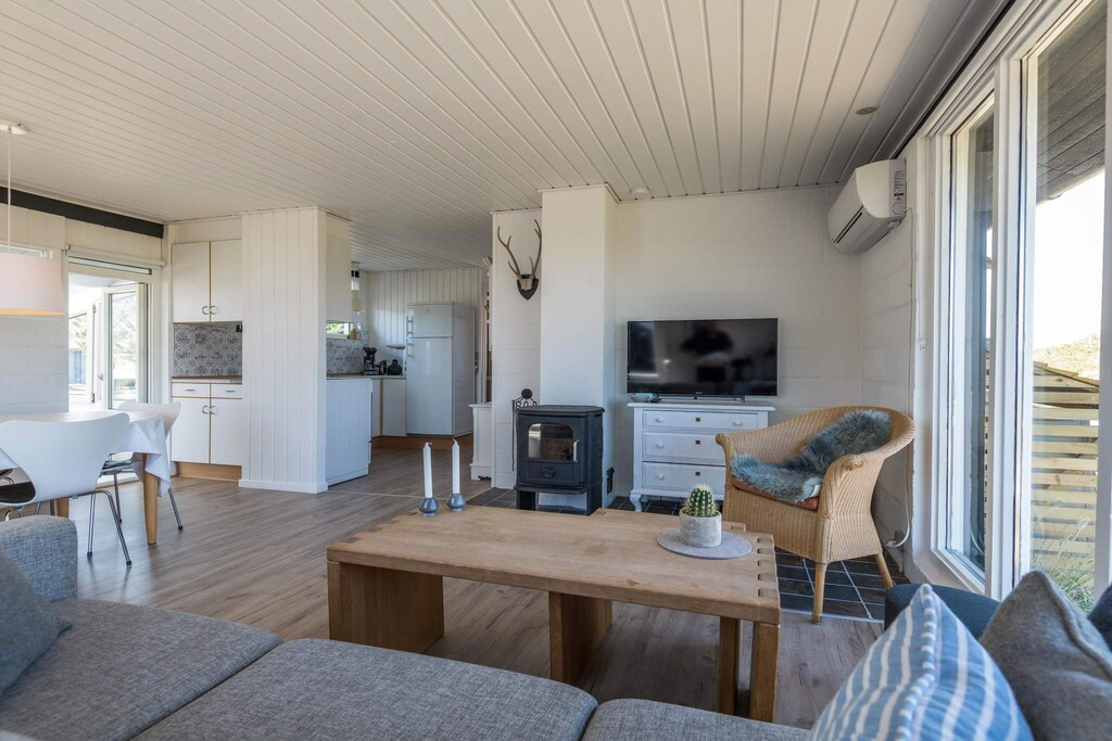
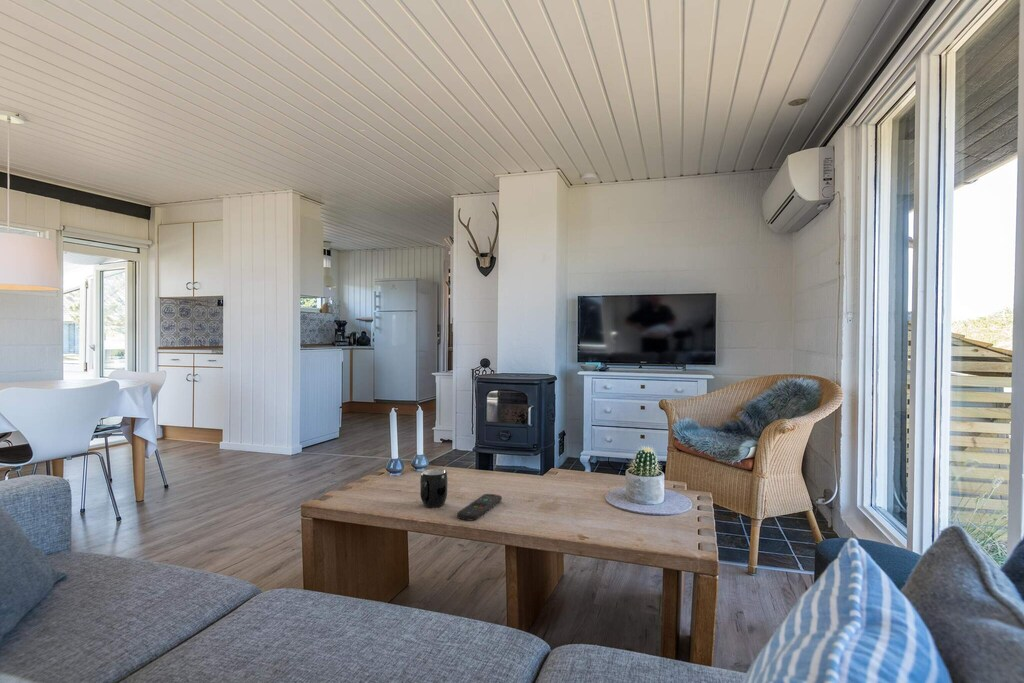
+ remote control [456,493,503,521]
+ mug [419,468,449,508]
